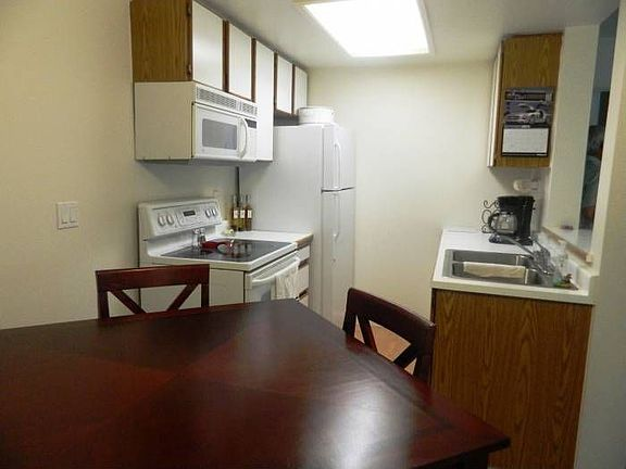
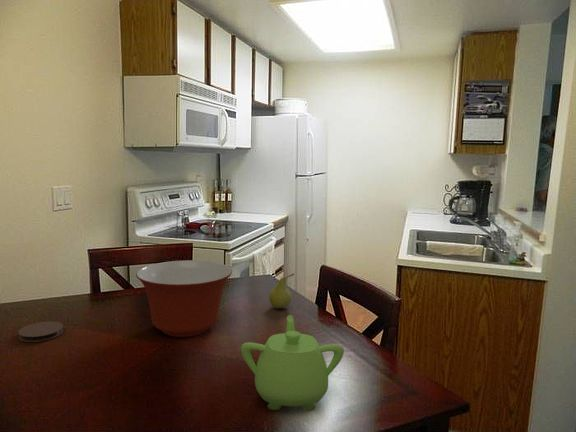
+ fruit [268,272,295,309]
+ coaster [17,320,64,343]
+ teapot [240,314,345,412]
+ mixing bowl [135,259,233,338]
